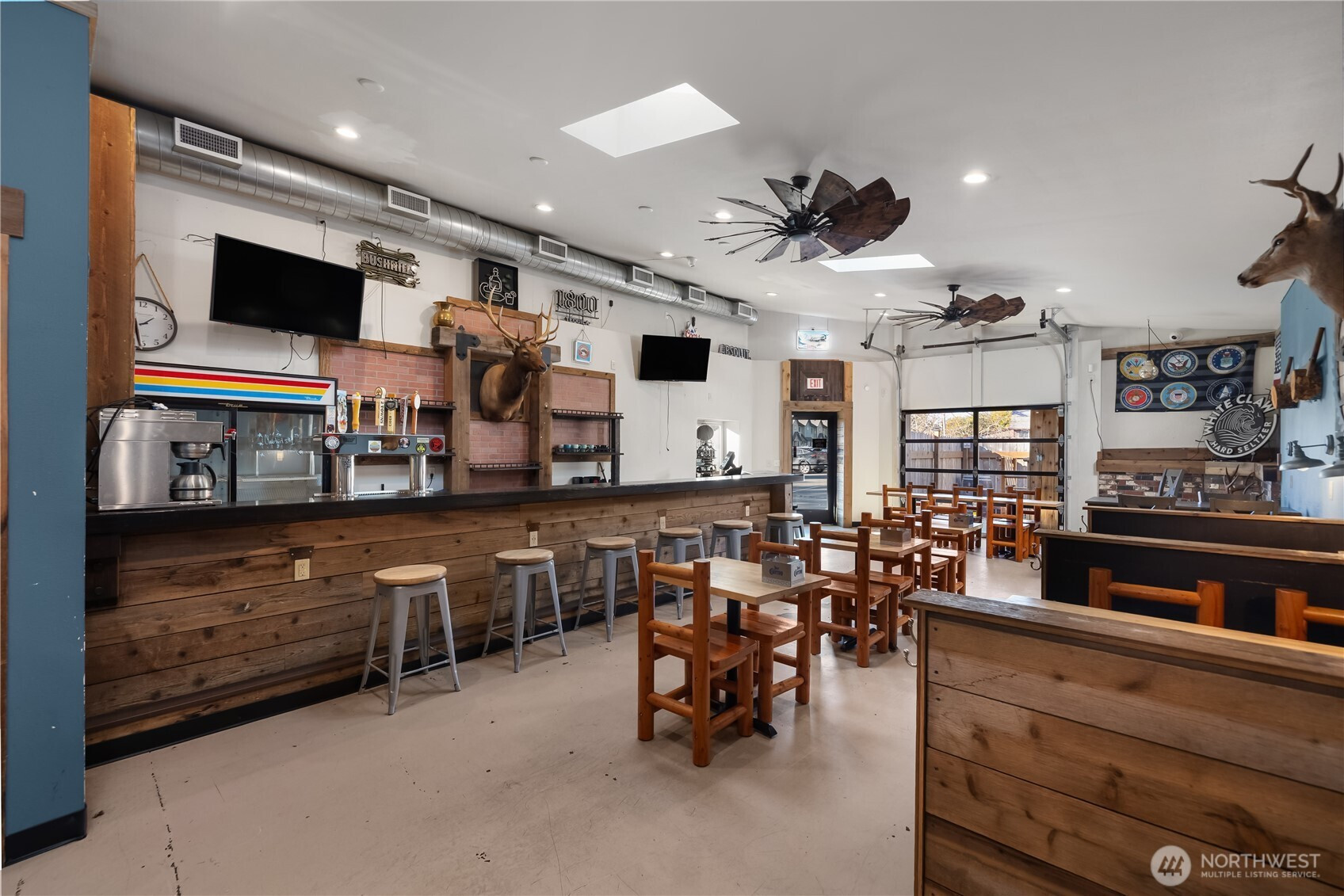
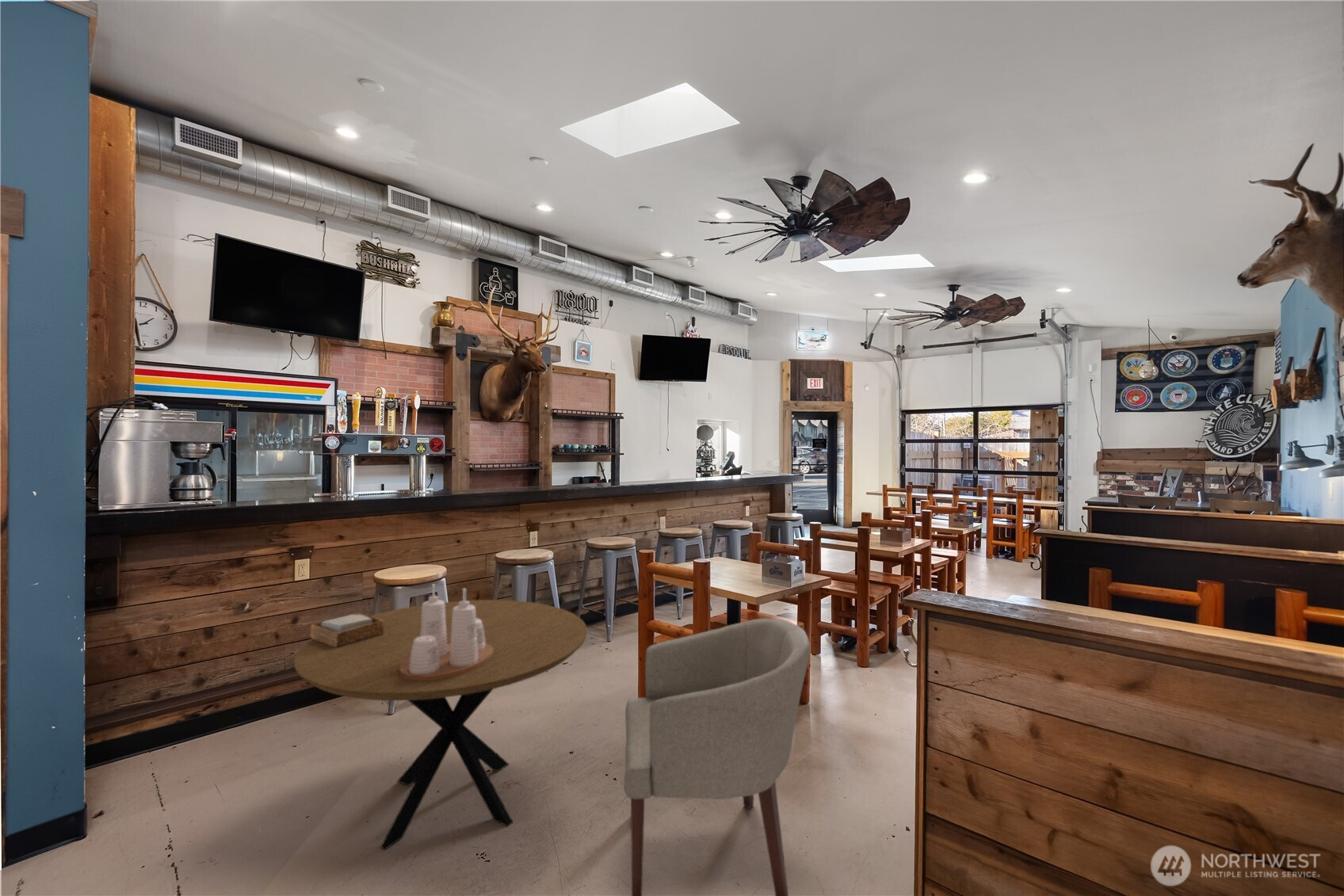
+ chair [623,618,811,896]
+ napkin holder [310,612,384,647]
+ dining table [294,599,588,851]
+ condiment set [400,583,493,681]
